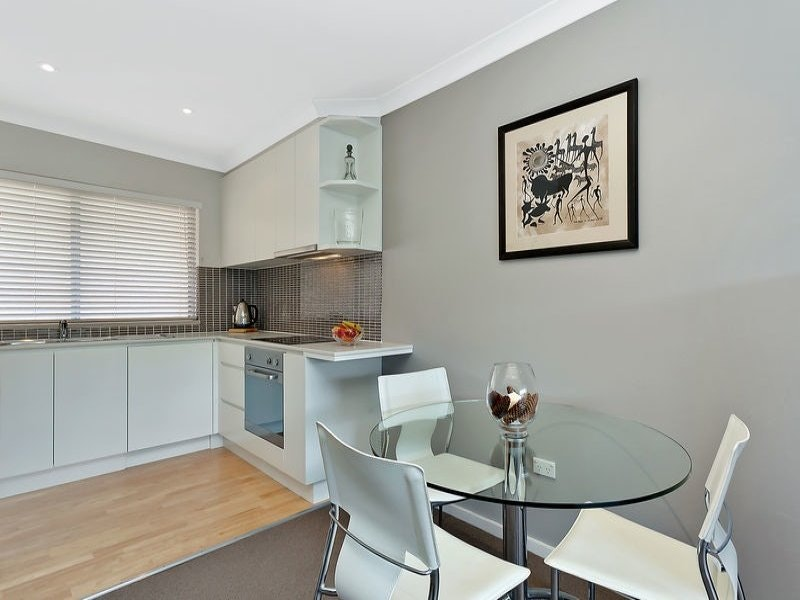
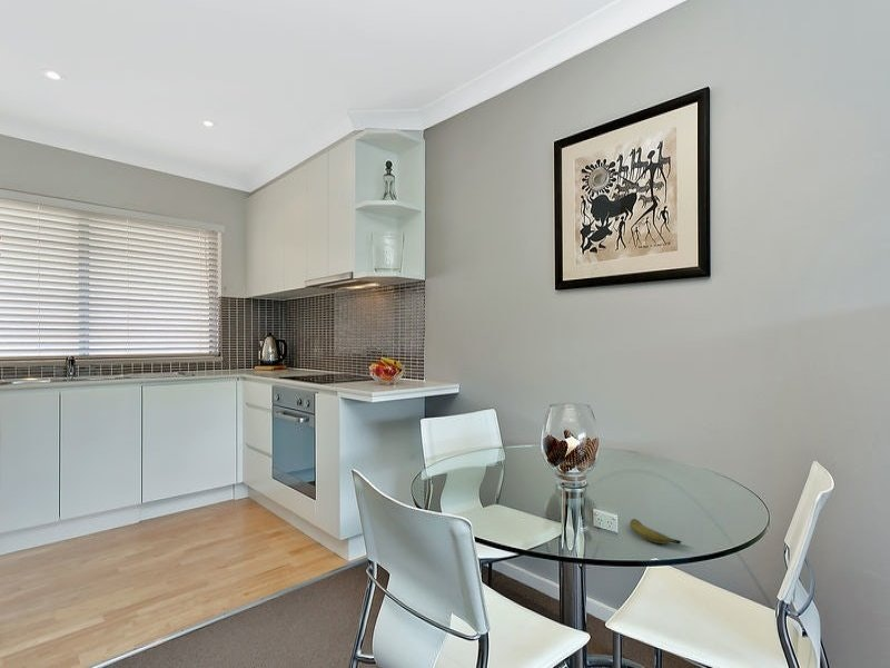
+ banana [629,518,683,544]
